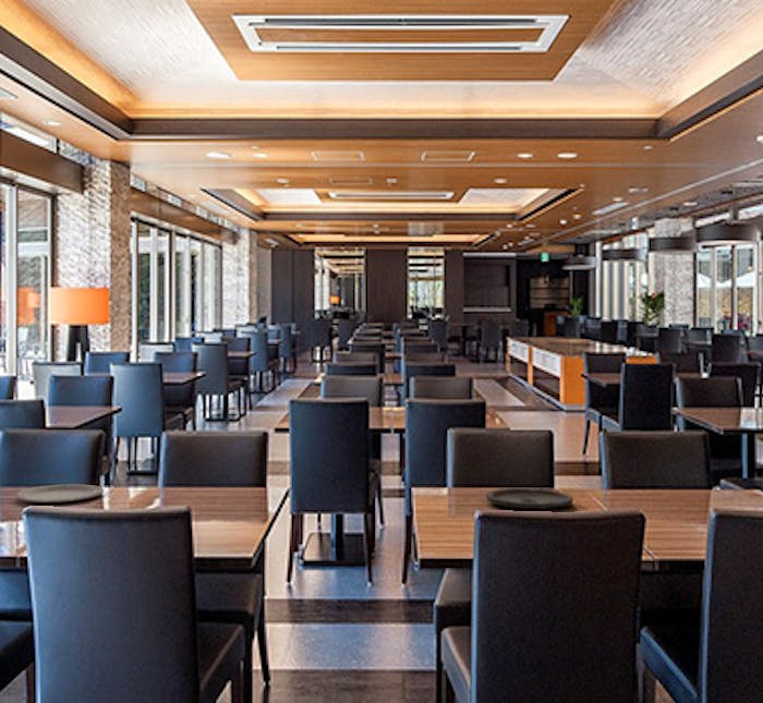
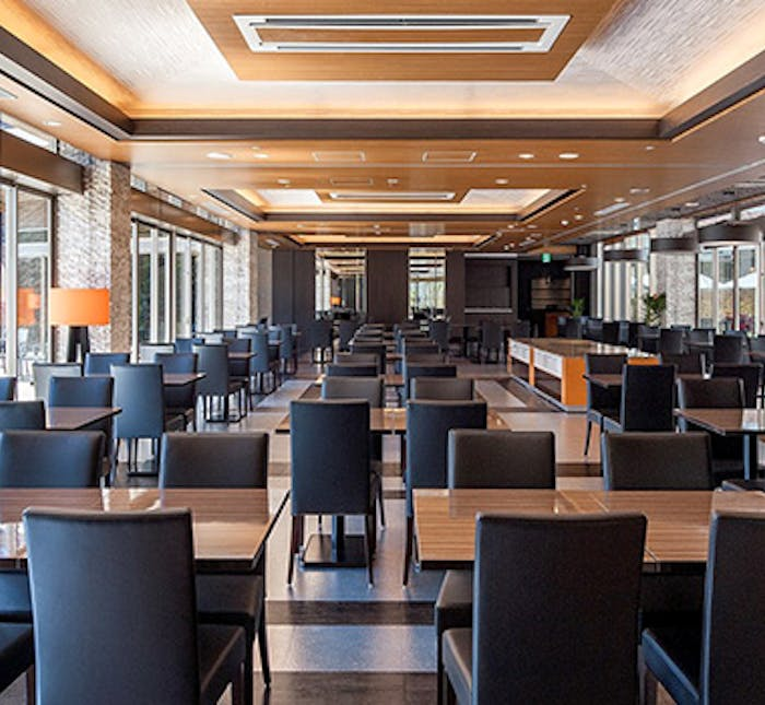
- plate [14,483,105,504]
- plate [485,487,574,510]
